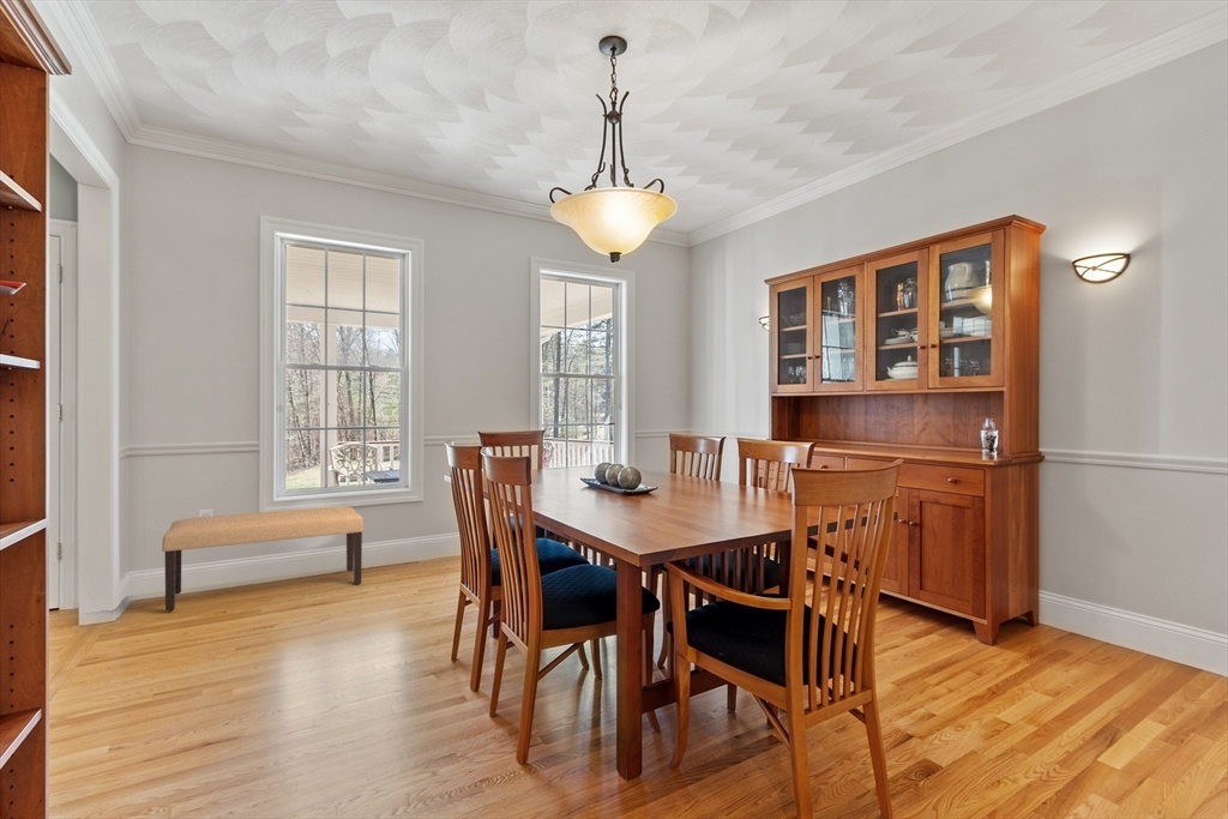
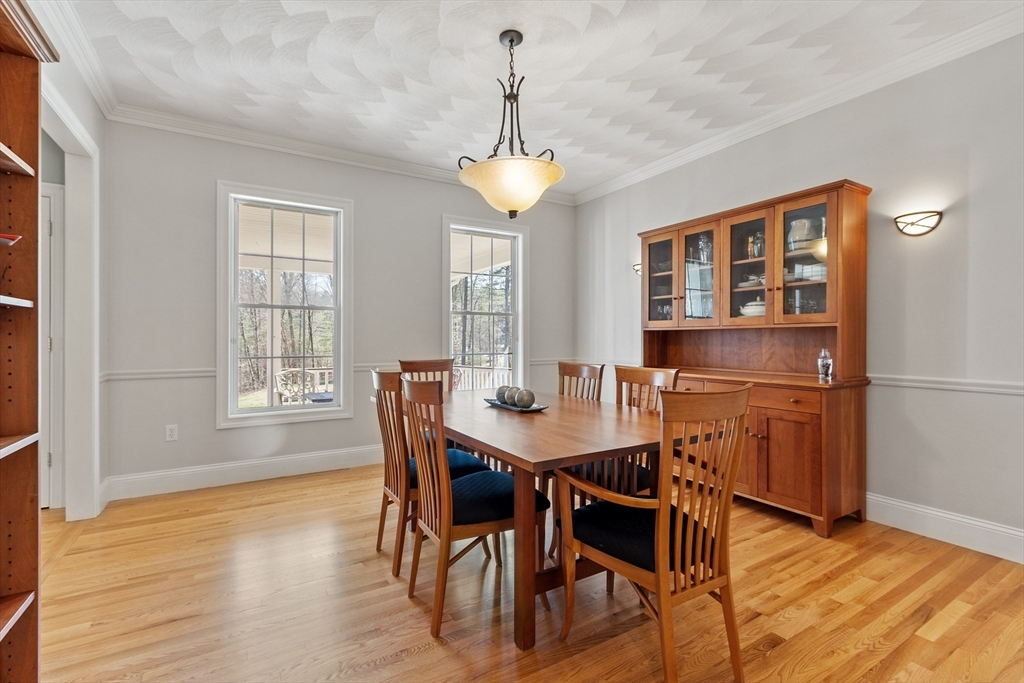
- bench [161,505,366,613]
